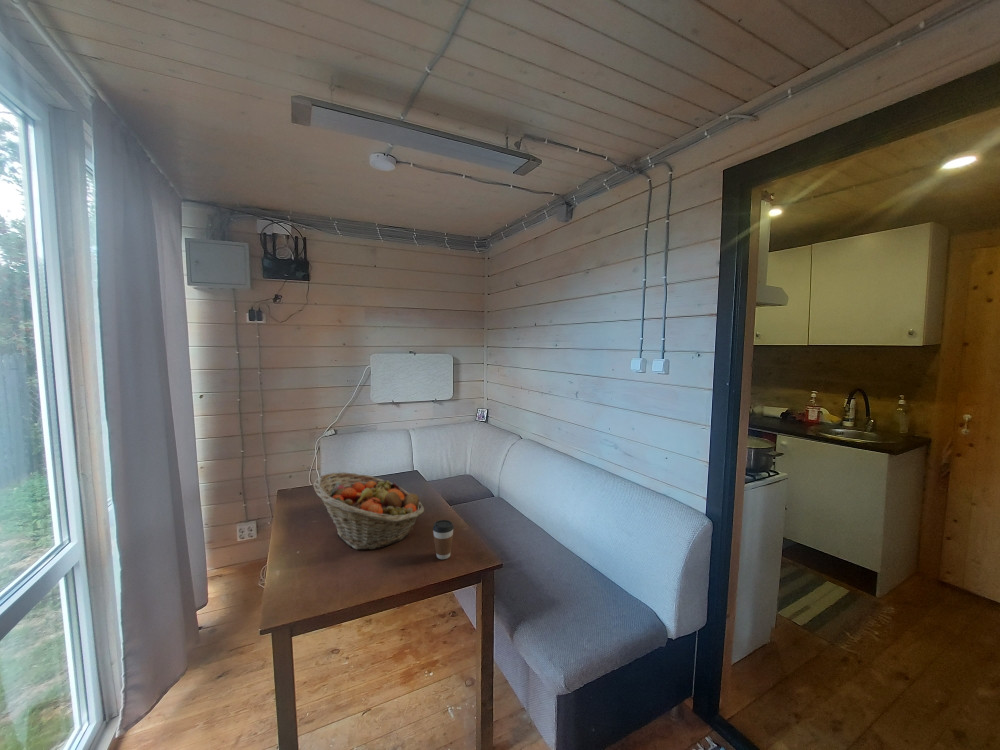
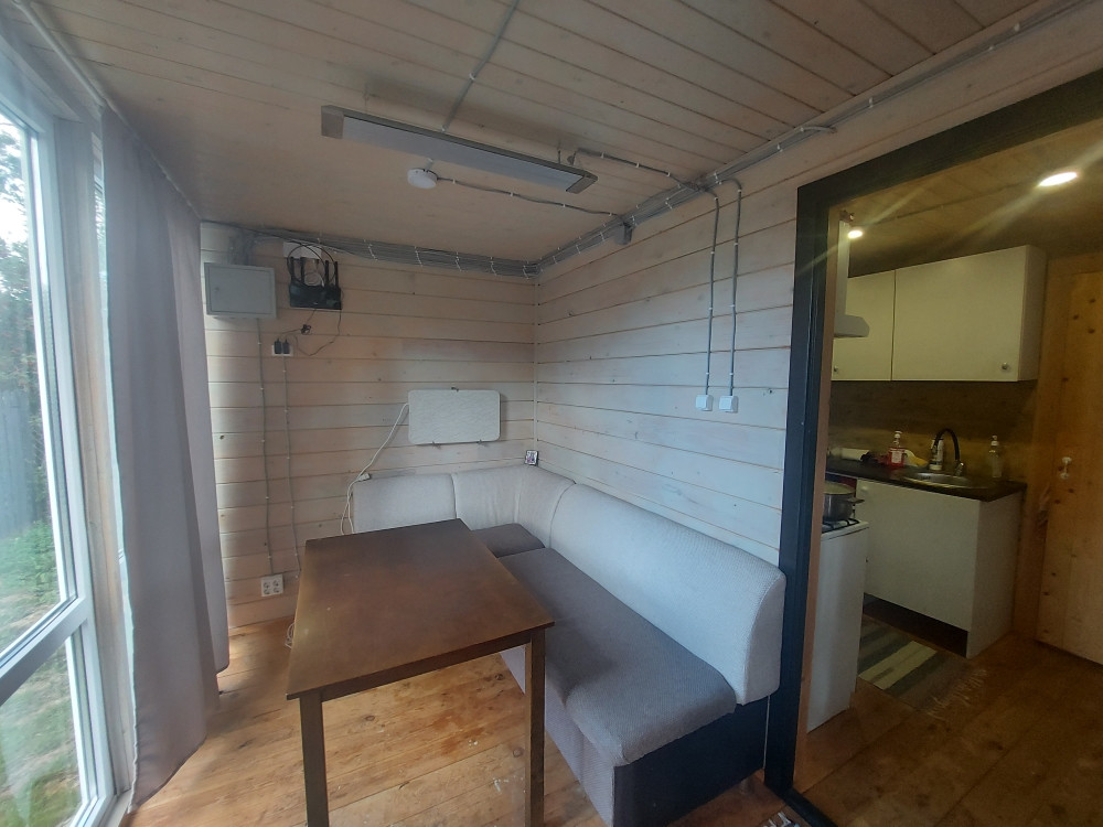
- fruit basket [312,471,425,551]
- coffee cup [432,519,455,560]
